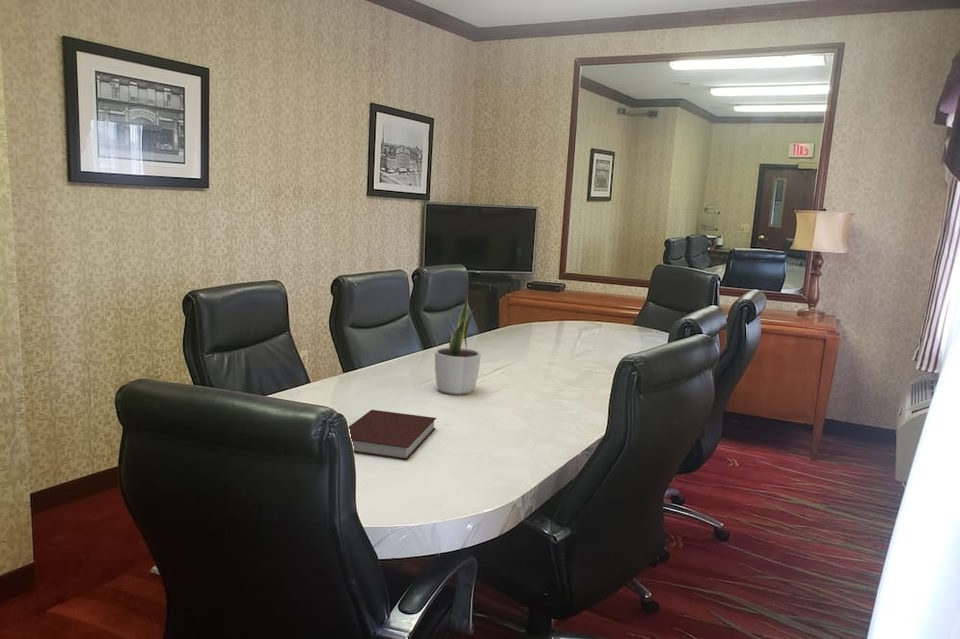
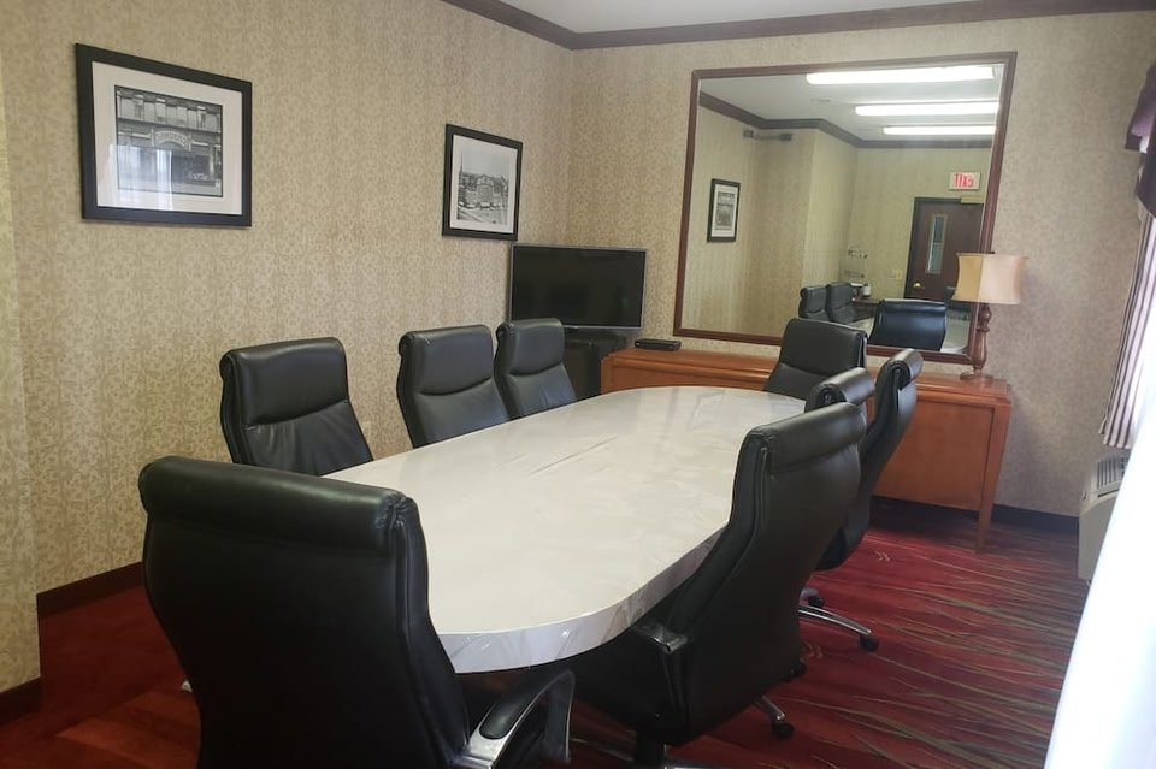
- potted plant [434,293,482,396]
- notebook [348,409,437,460]
